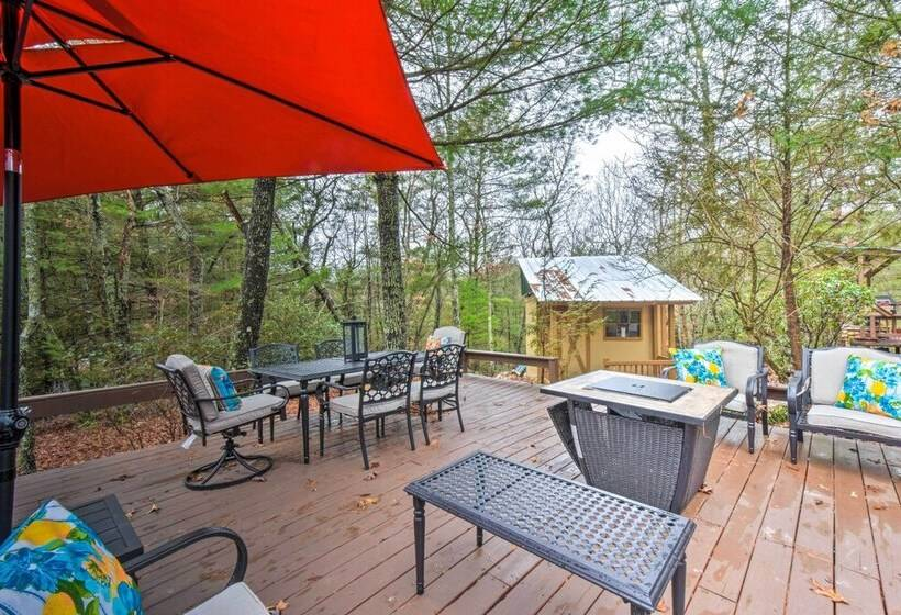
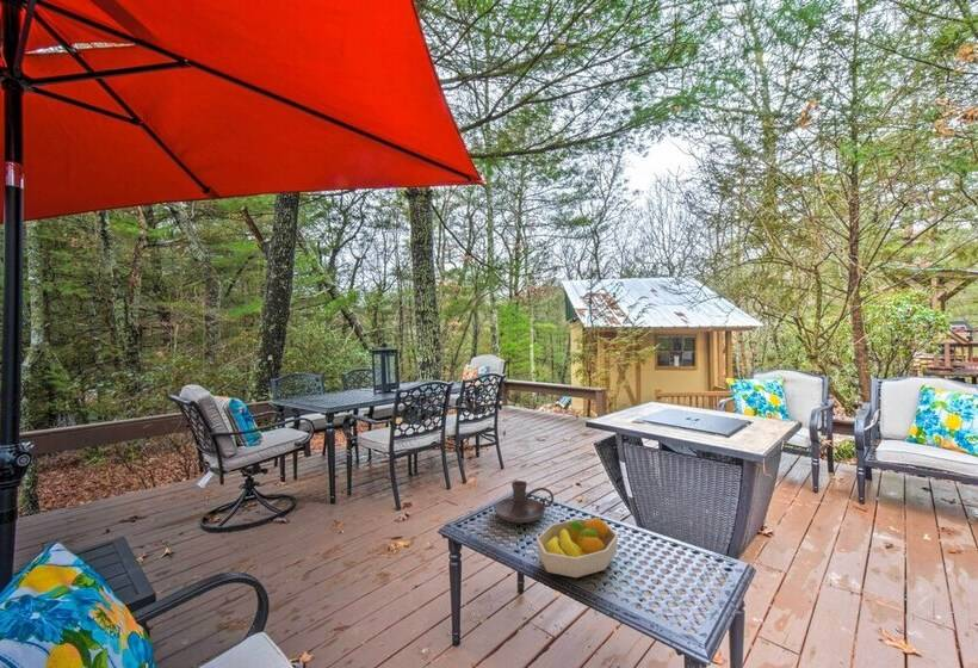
+ candle holder [494,480,555,525]
+ fruit bowl [536,517,619,579]
